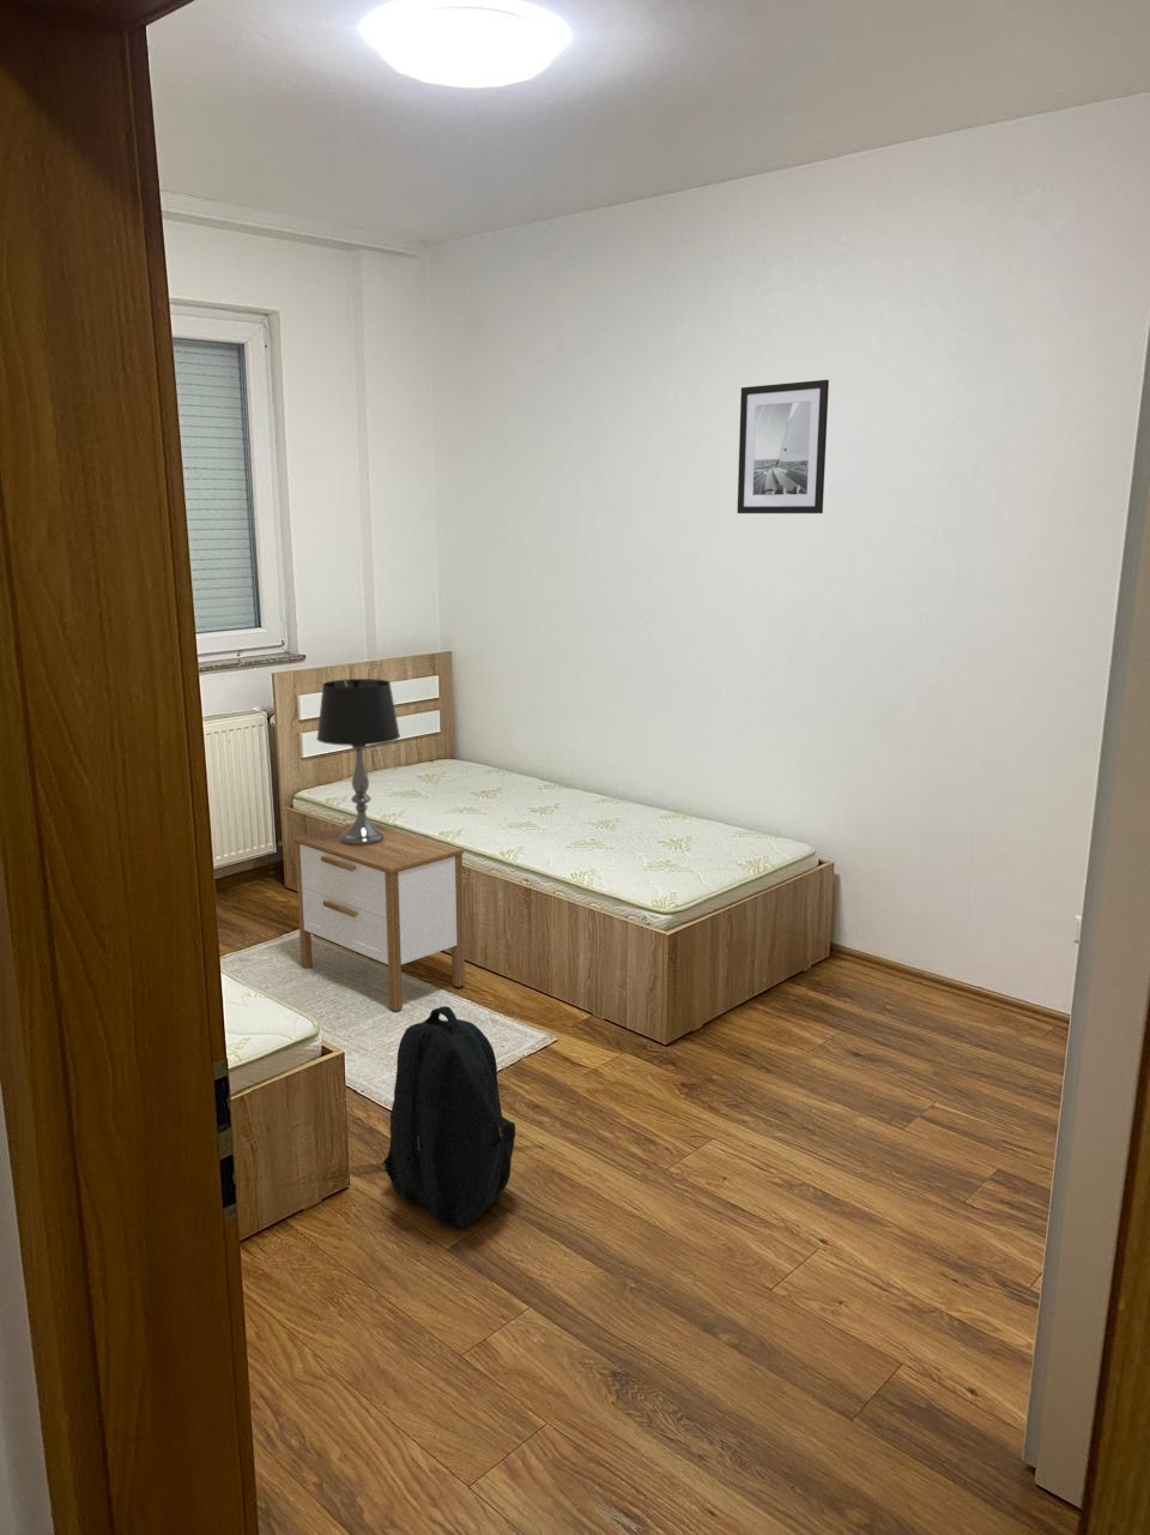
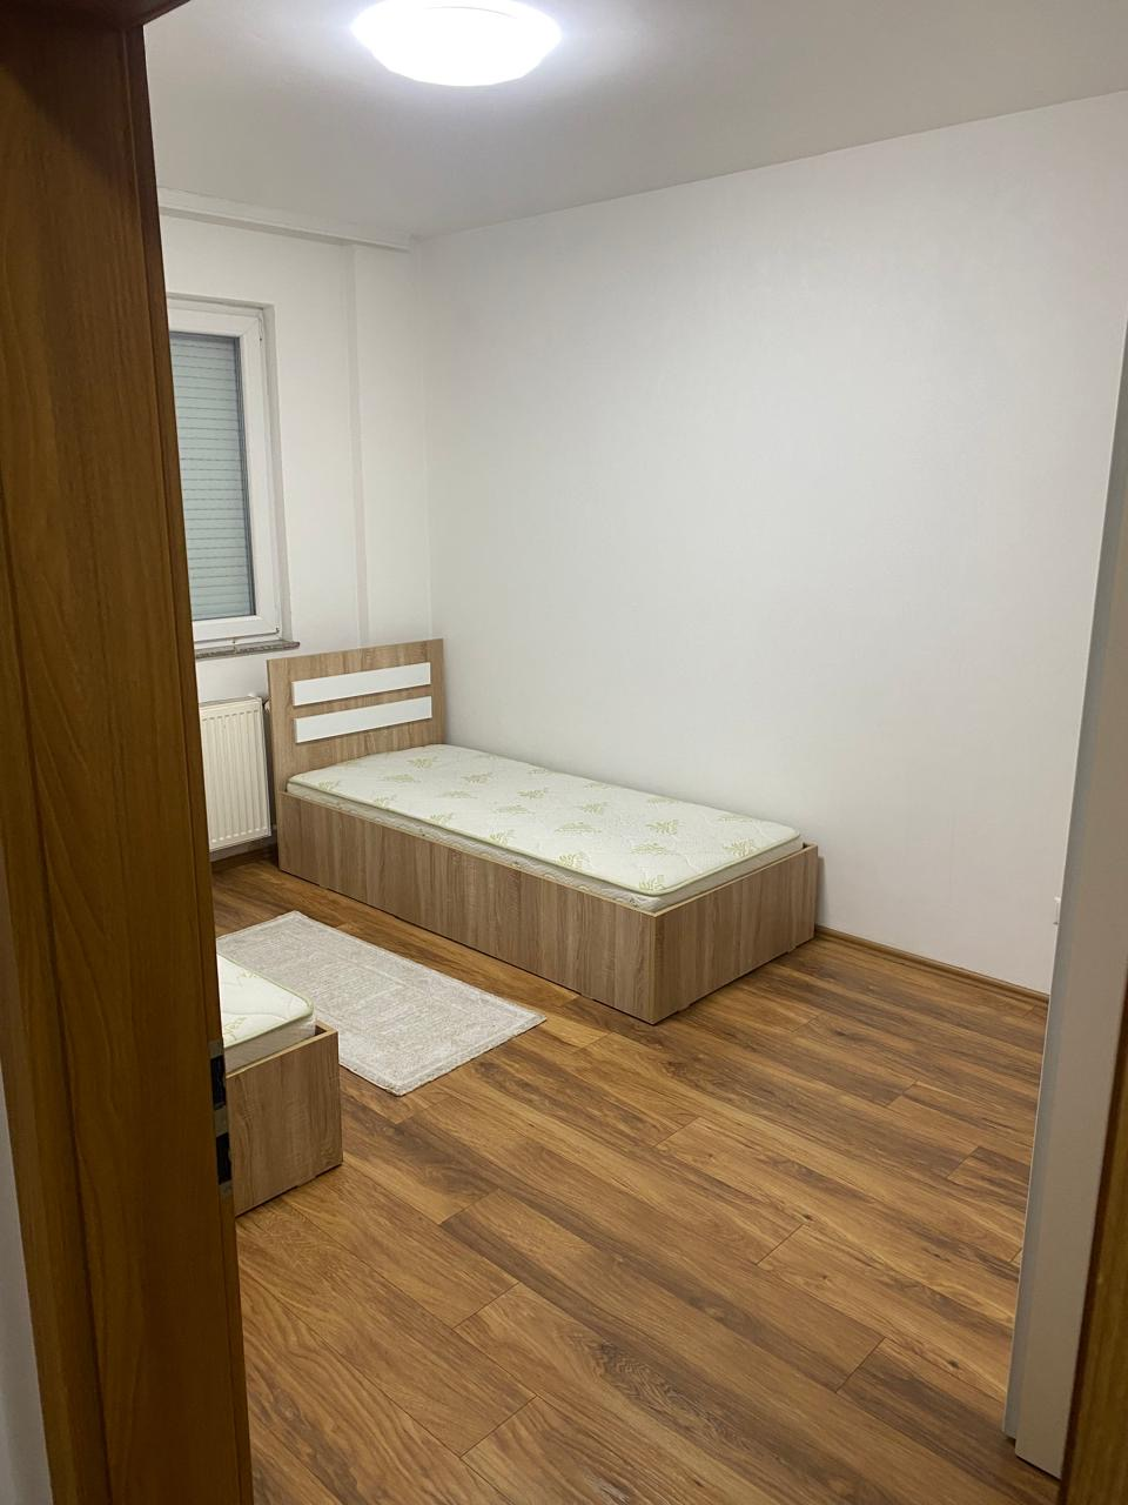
- backpack [382,1004,516,1228]
- wall art [736,380,830,515]
- nightstand [292,822,466,1012]
- table lamp [315,678,401,845]
